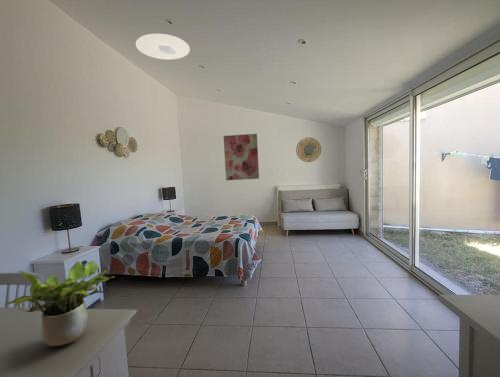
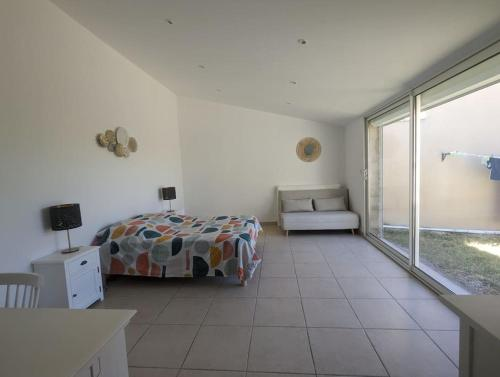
- ceiling light [135,33,191,61]
- wall art [223,133,260,181]
- potted plant [3,260,115,347]
